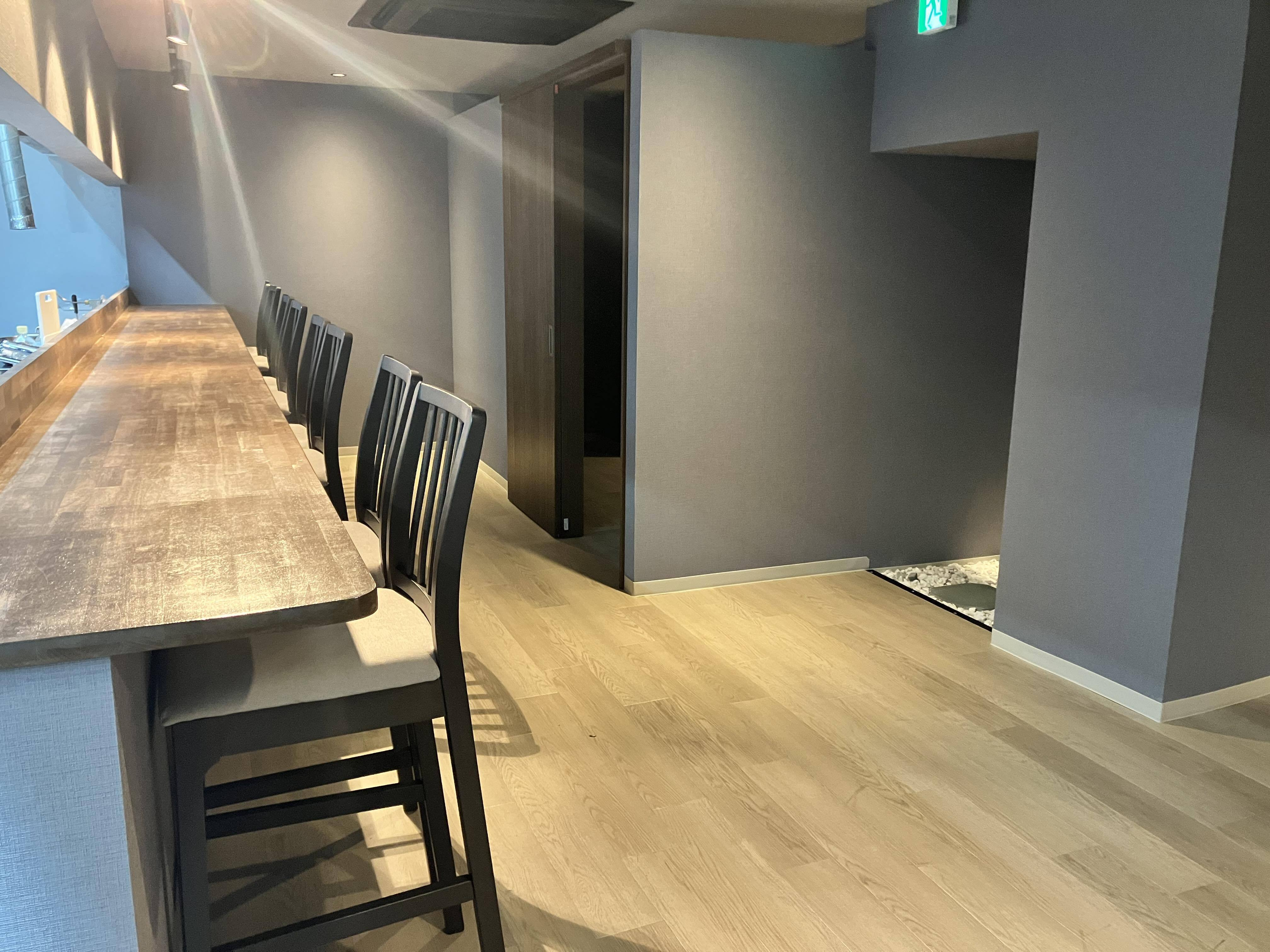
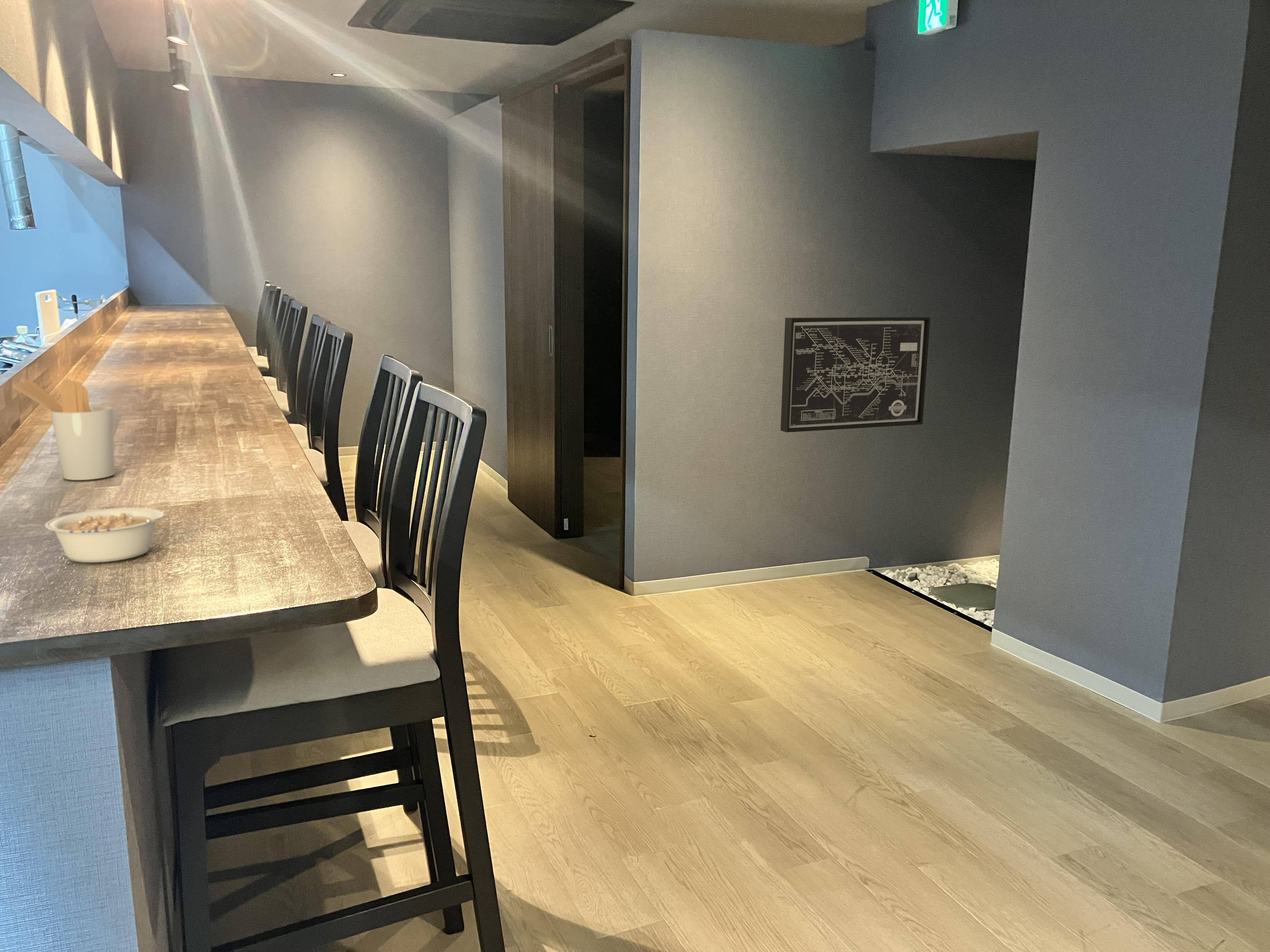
+ wall art [780,316,931,433]
+ legume [45,507,170,563]
+ utensil holder [12,379,115,480]
